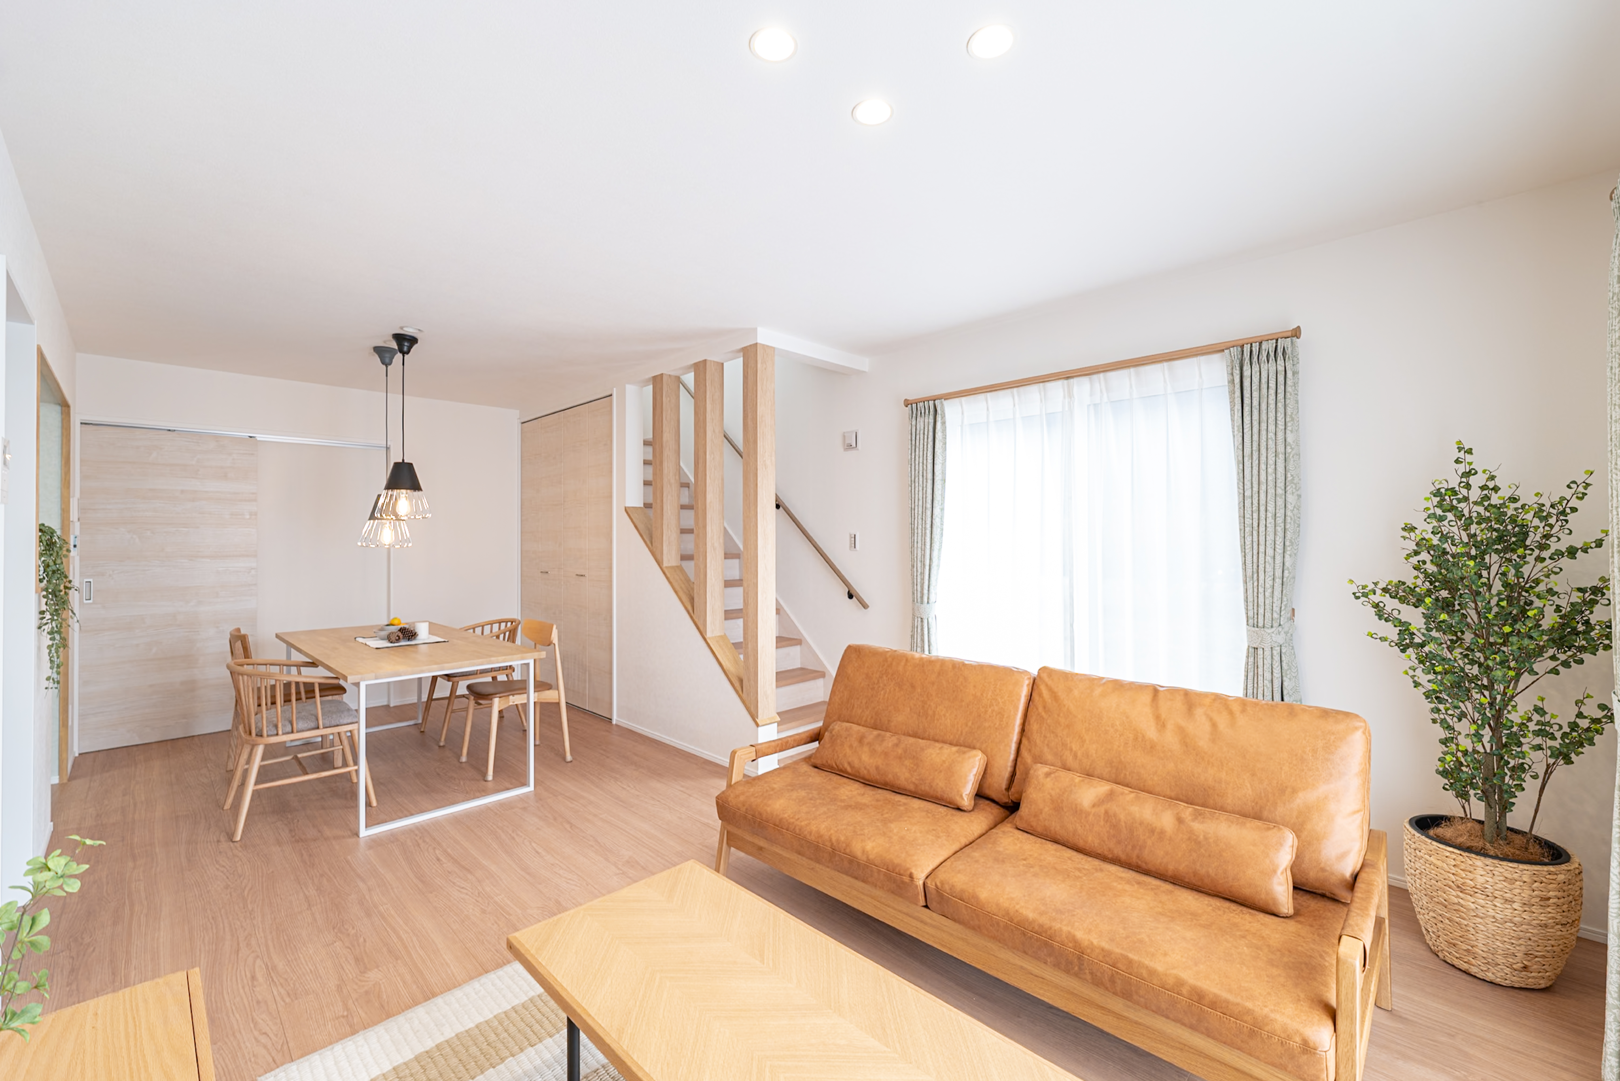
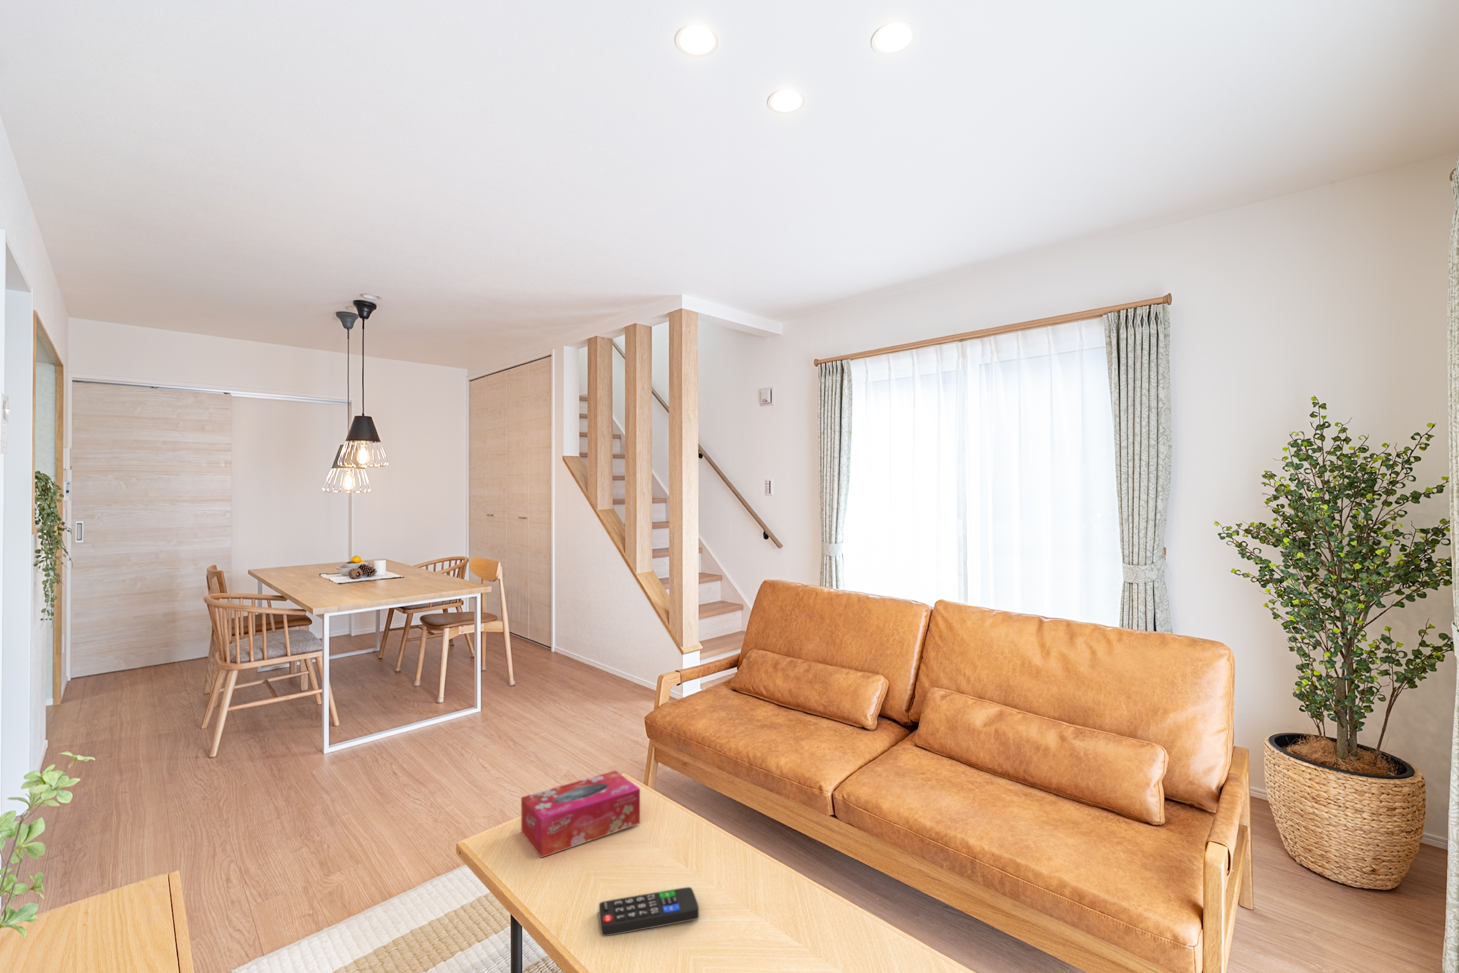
+ remote control [599,887,700,936]
+ tissue box [520,770,641,858]
